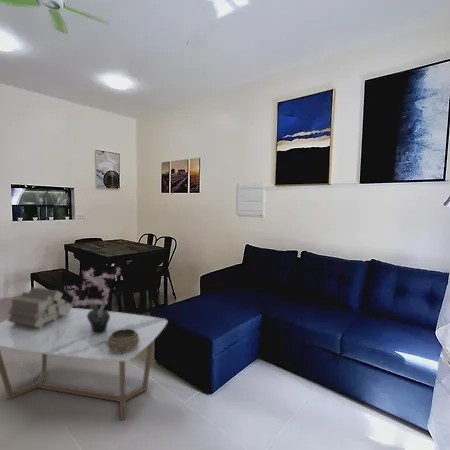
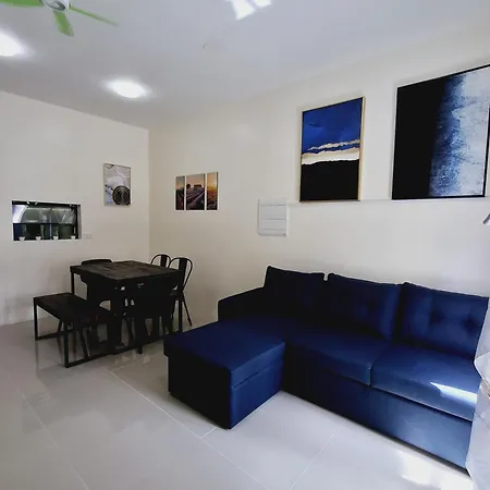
- potted plant [64,266,121,333]
- decorative bowl [107,329,139,355]
- log pile [7,286,71,328]
- coffee table [0,307,168,421]
